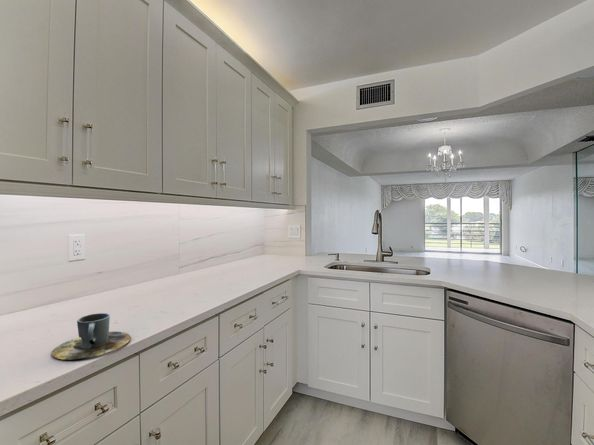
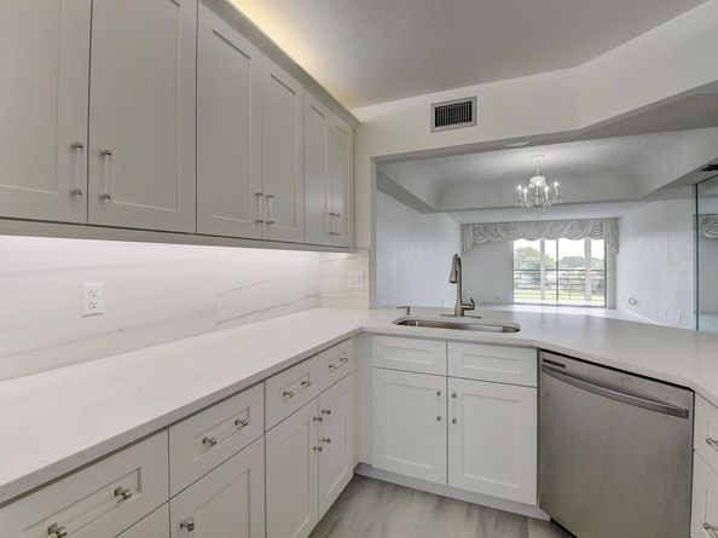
- cup [51,312,132,361]
